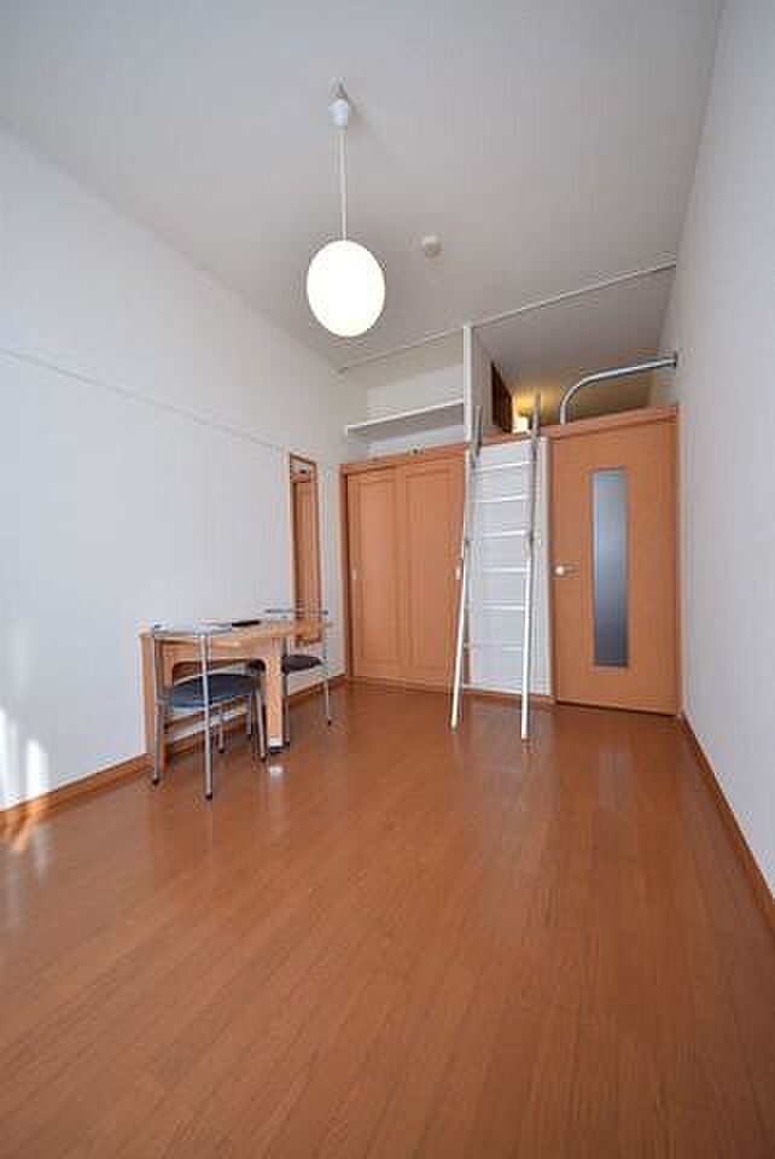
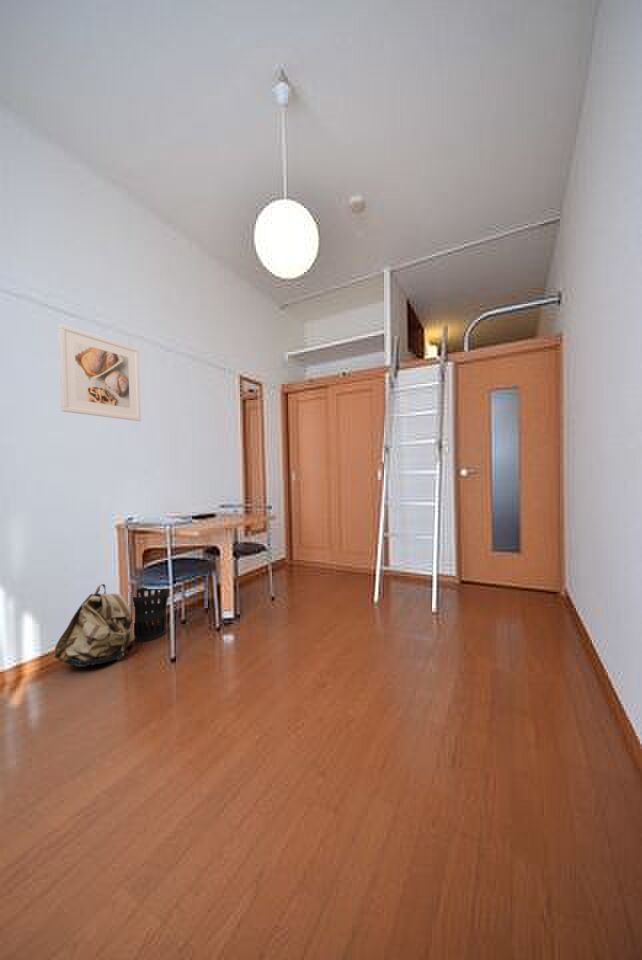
+ backpack [54,583,135,667]
+ wastebasket [132,587,170,643]
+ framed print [57,323,142,422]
